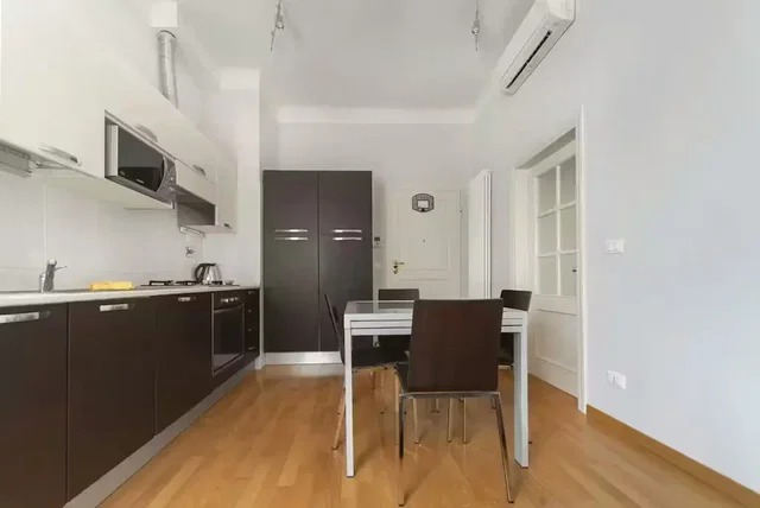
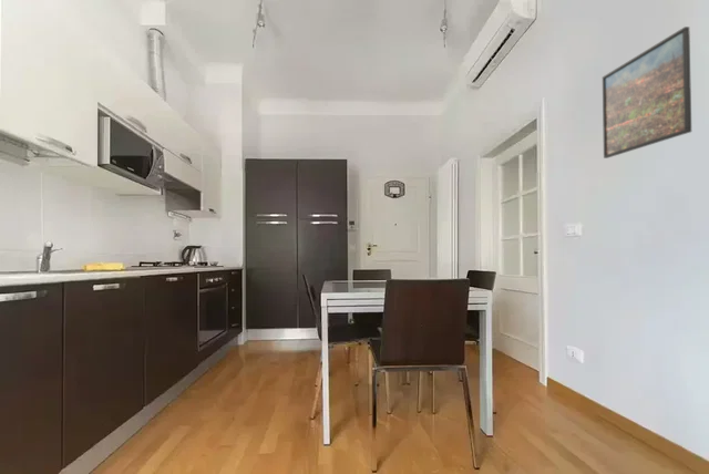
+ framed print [602,25,692,159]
